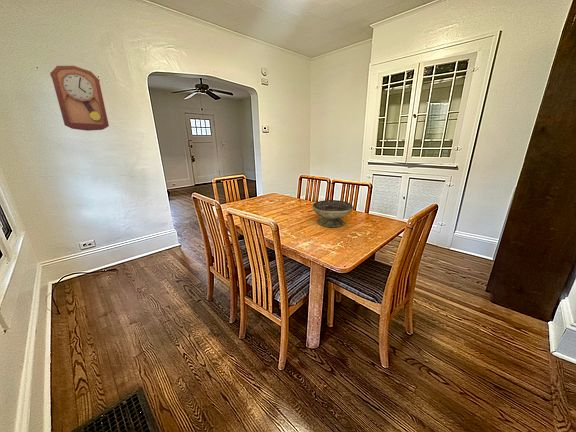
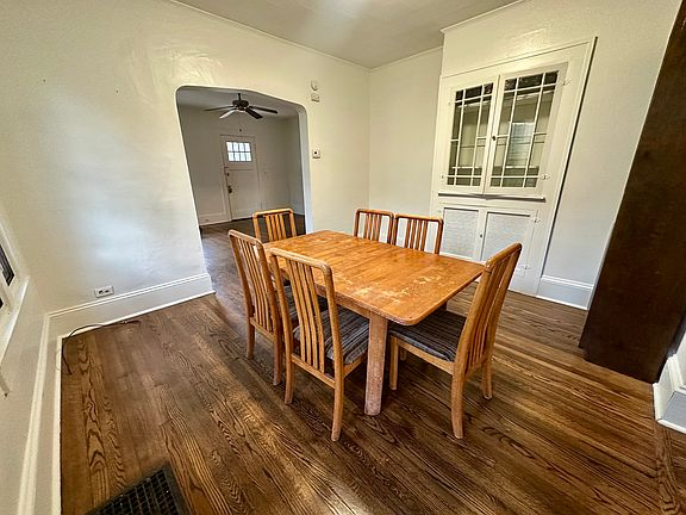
- pendulum clock [49,65,110,132]
- decorative bowl [311,199,354,228]
